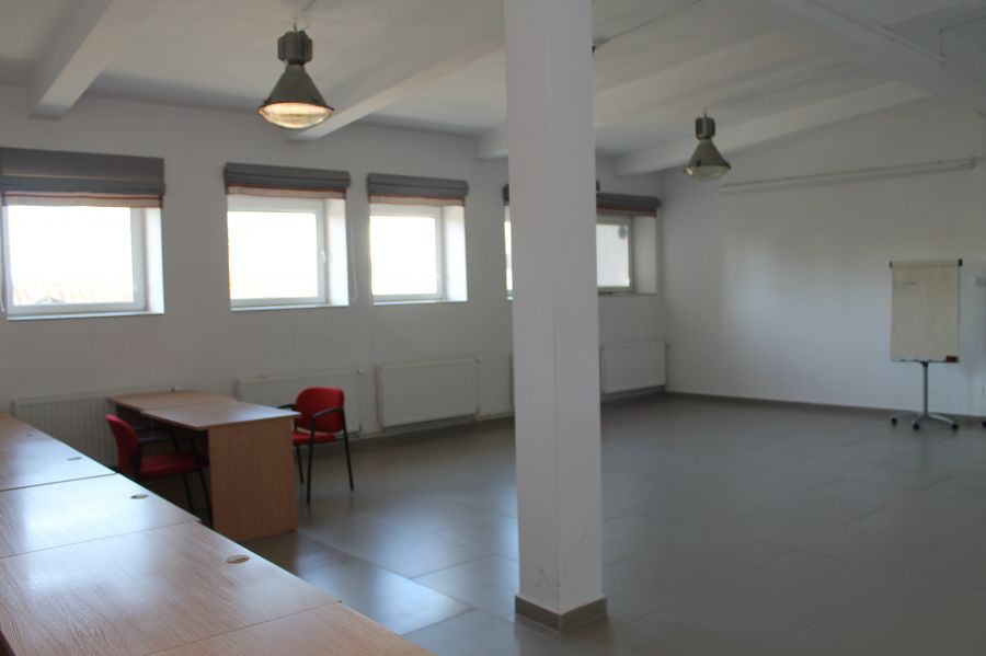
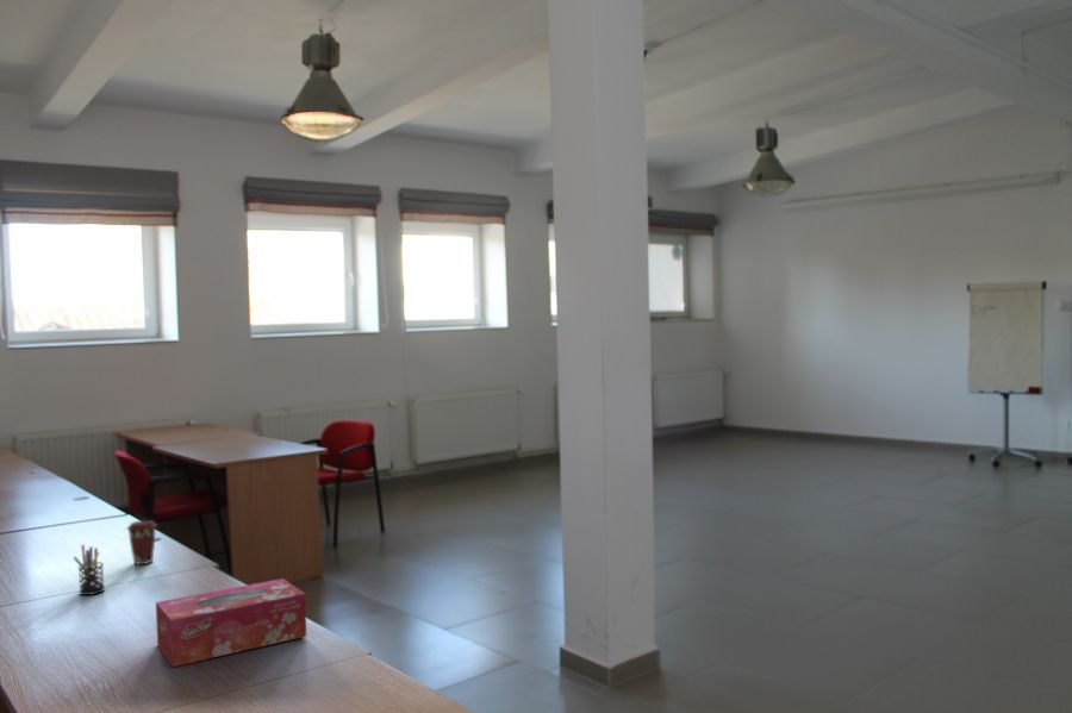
+ tissue box [155,577,307,668]
+ pen holder [73,544,106,596]
+ coffee cup [125,519,158,565]
